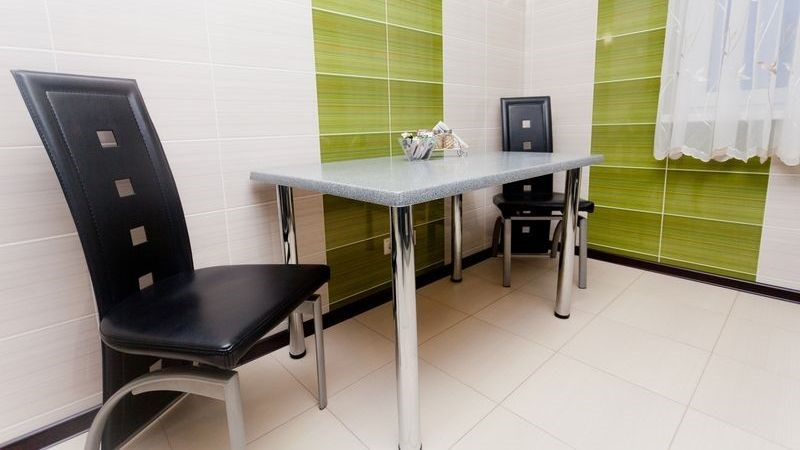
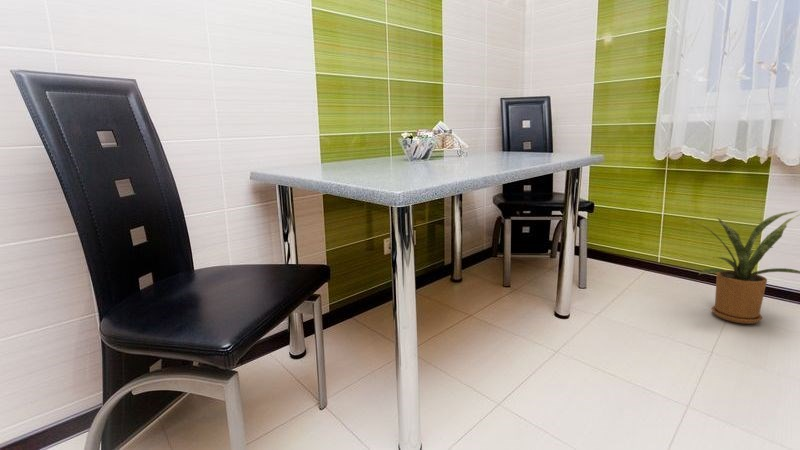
+ house plant [683,210,800,325]
